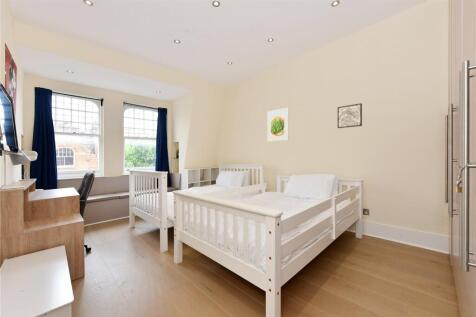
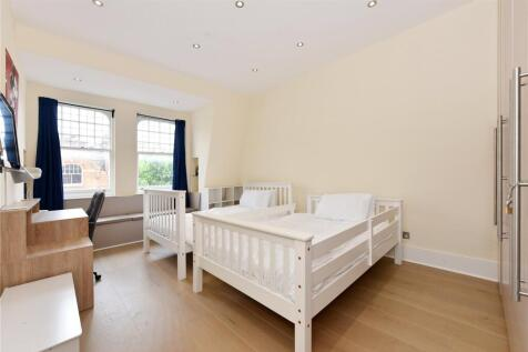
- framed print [266,107,290,143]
- wall art [337,102,363,129]
